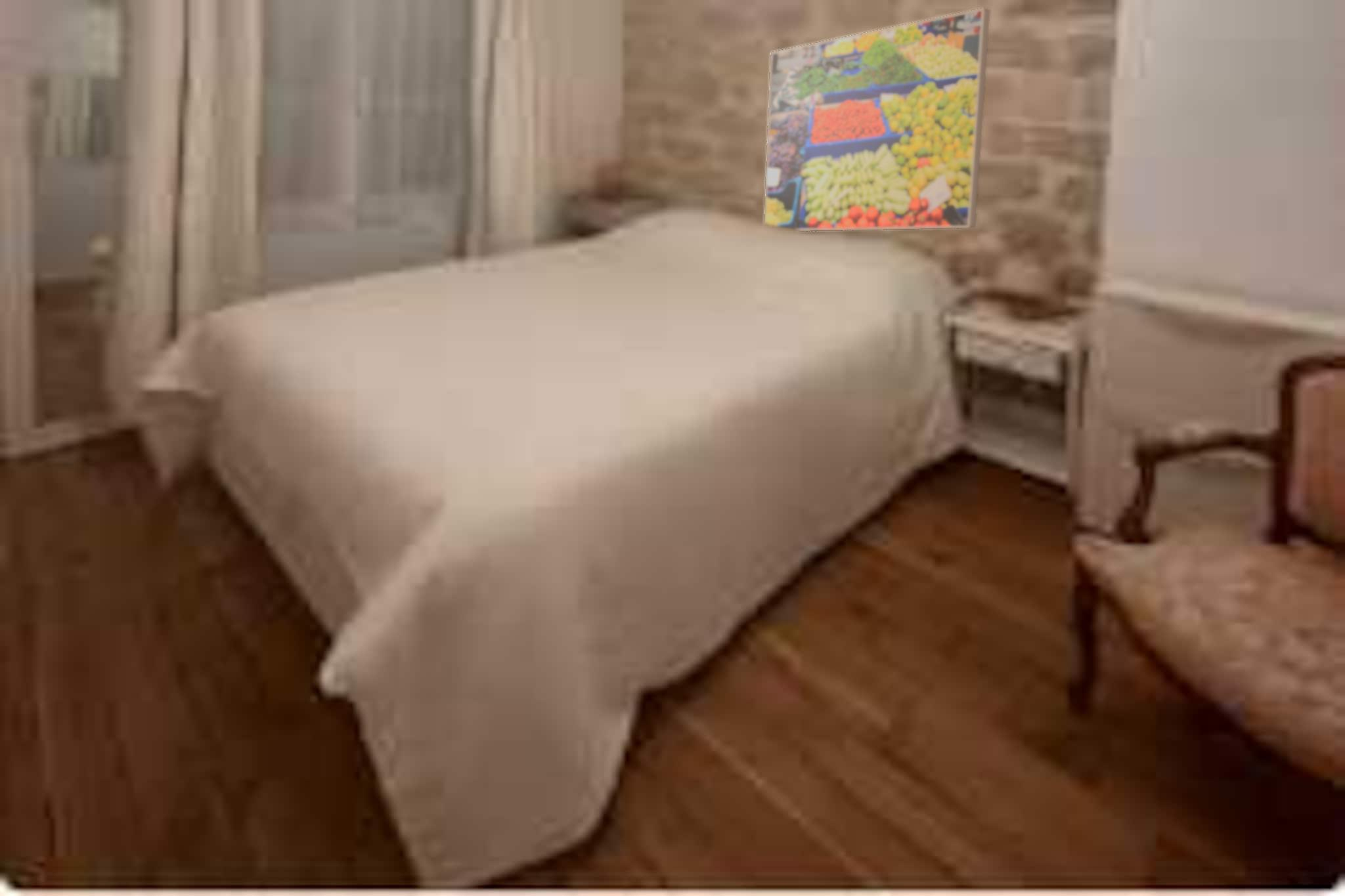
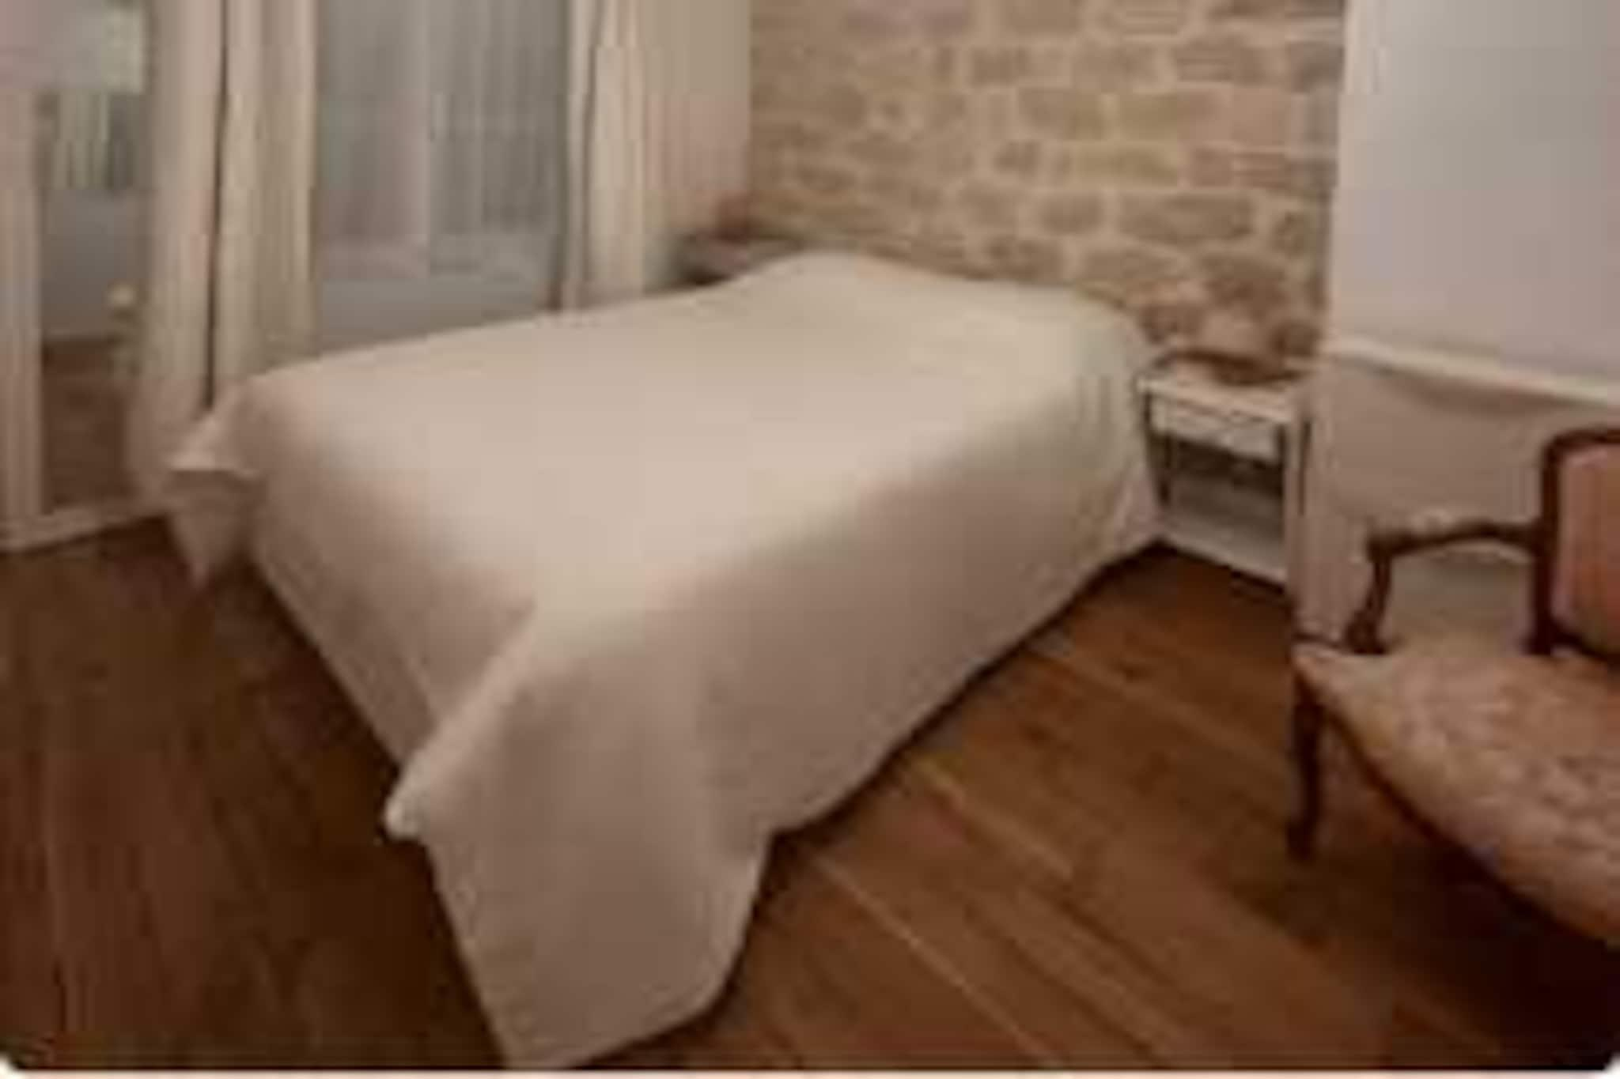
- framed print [764,7,990,232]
